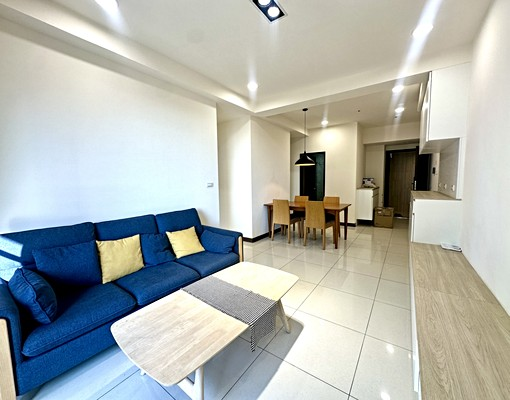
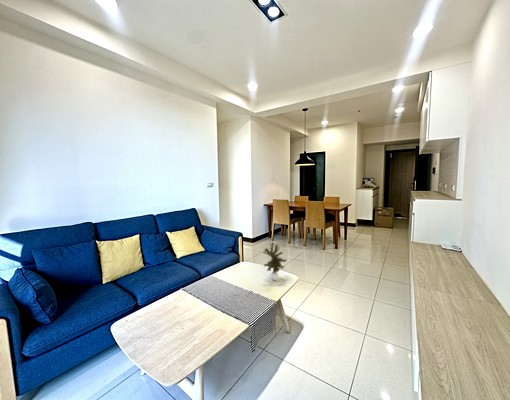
+ potted plant [262,241,288,281]
